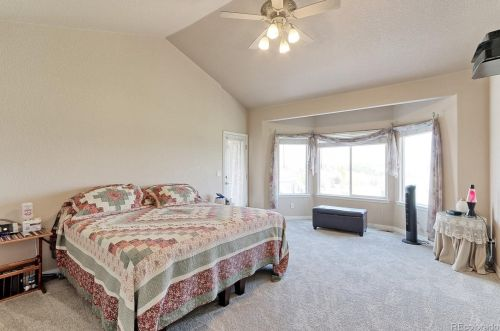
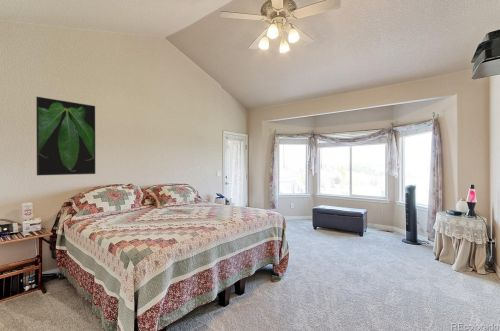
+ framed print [35,96,96,176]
